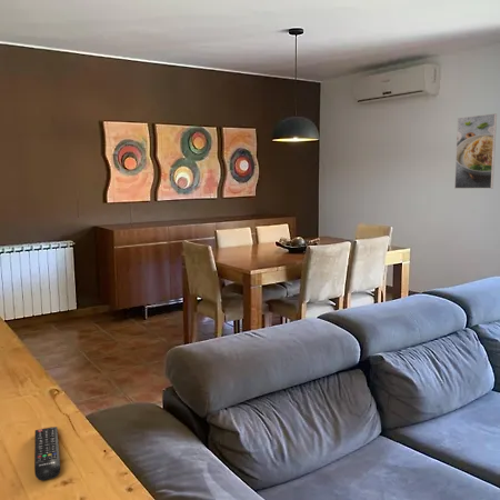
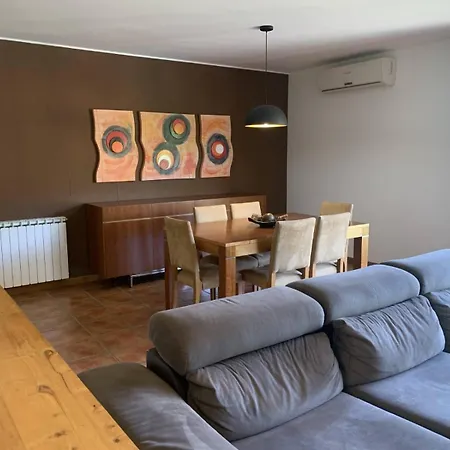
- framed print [453,112,498,190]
- remote control [33,426,61,481]
